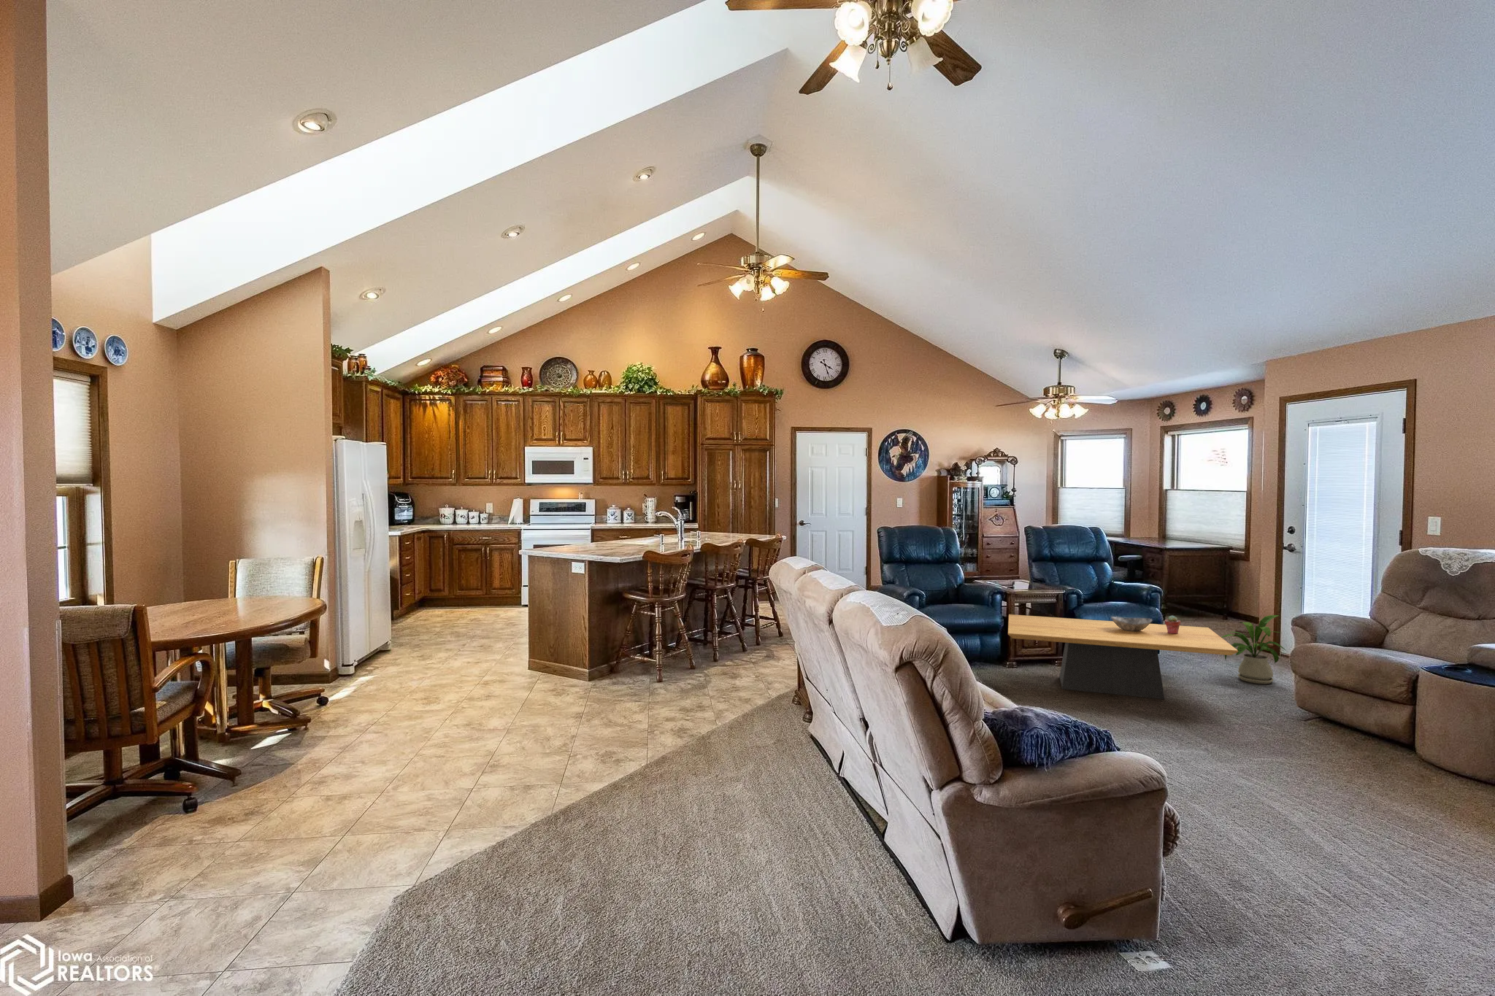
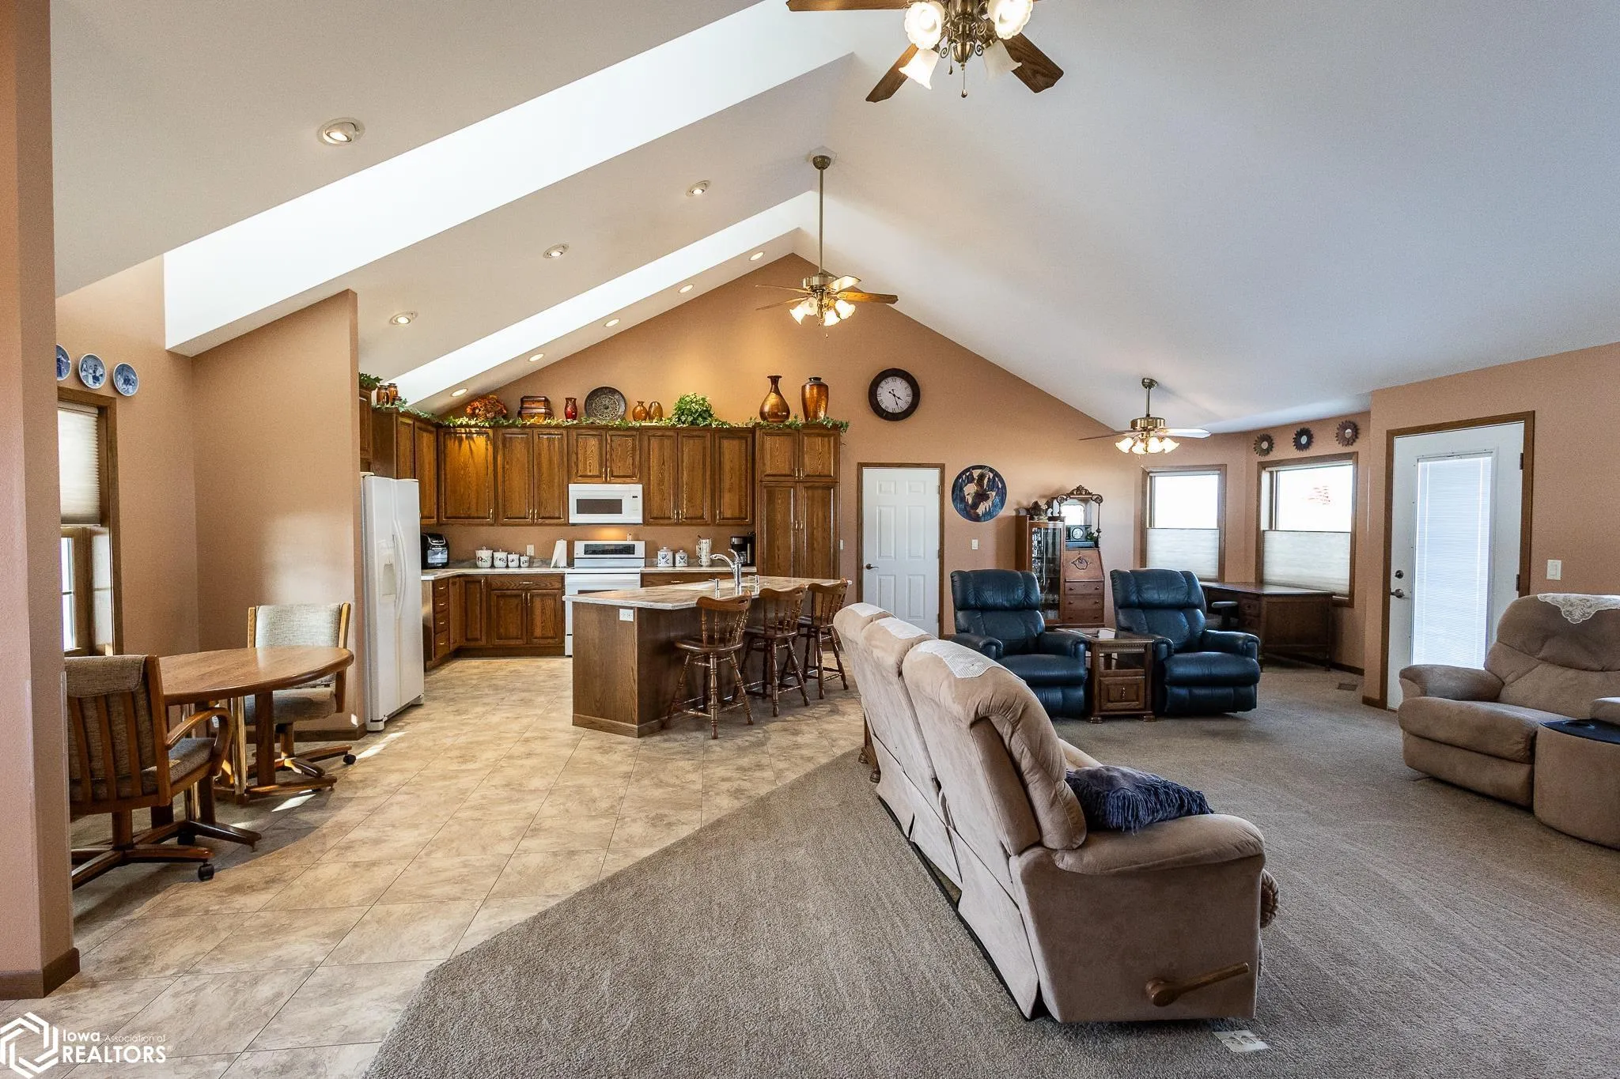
- house plant [1220,615,1286,685]
- coffee table [1007,614,1238,699]
- potted succulent [1164,615,1182,634]
- decorative bowl [1110,616,1153,631]
